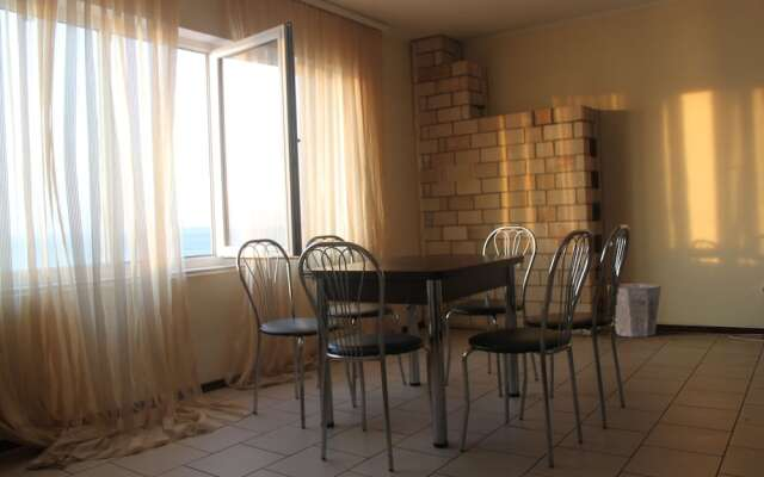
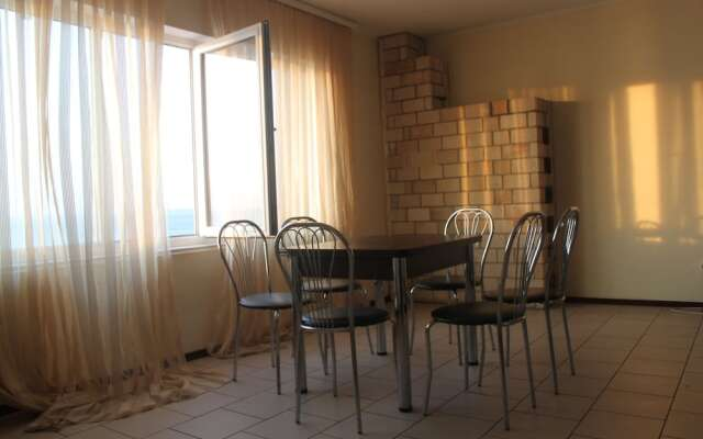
- waste bin [606,283,663,337]
